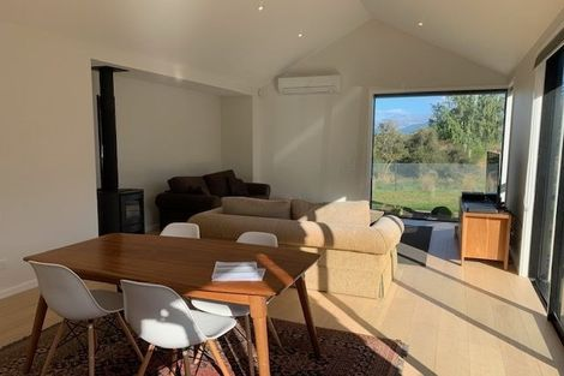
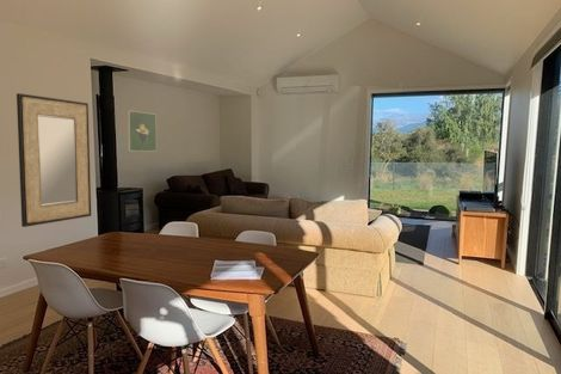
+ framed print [127,110,158,153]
+ home mirror [16,92,92,228]
